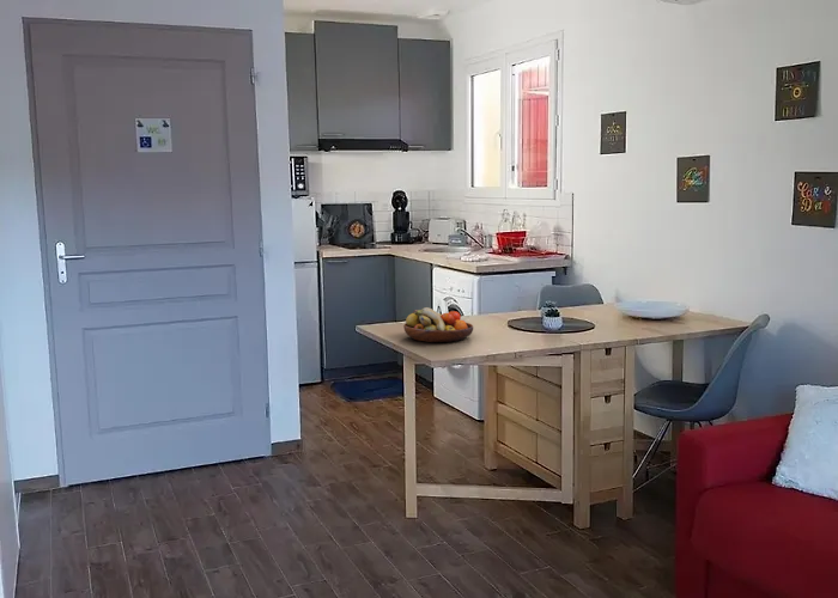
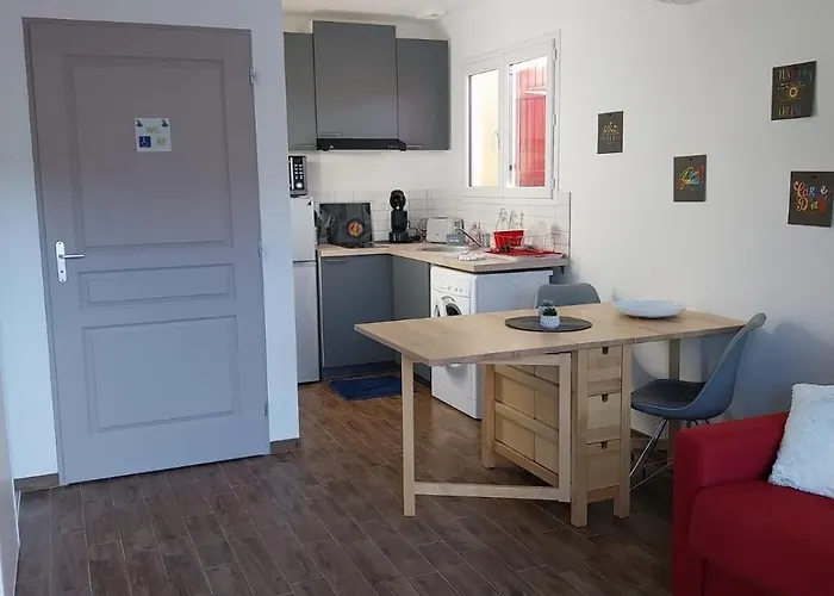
- fruit bowl [402,306,474,343]
